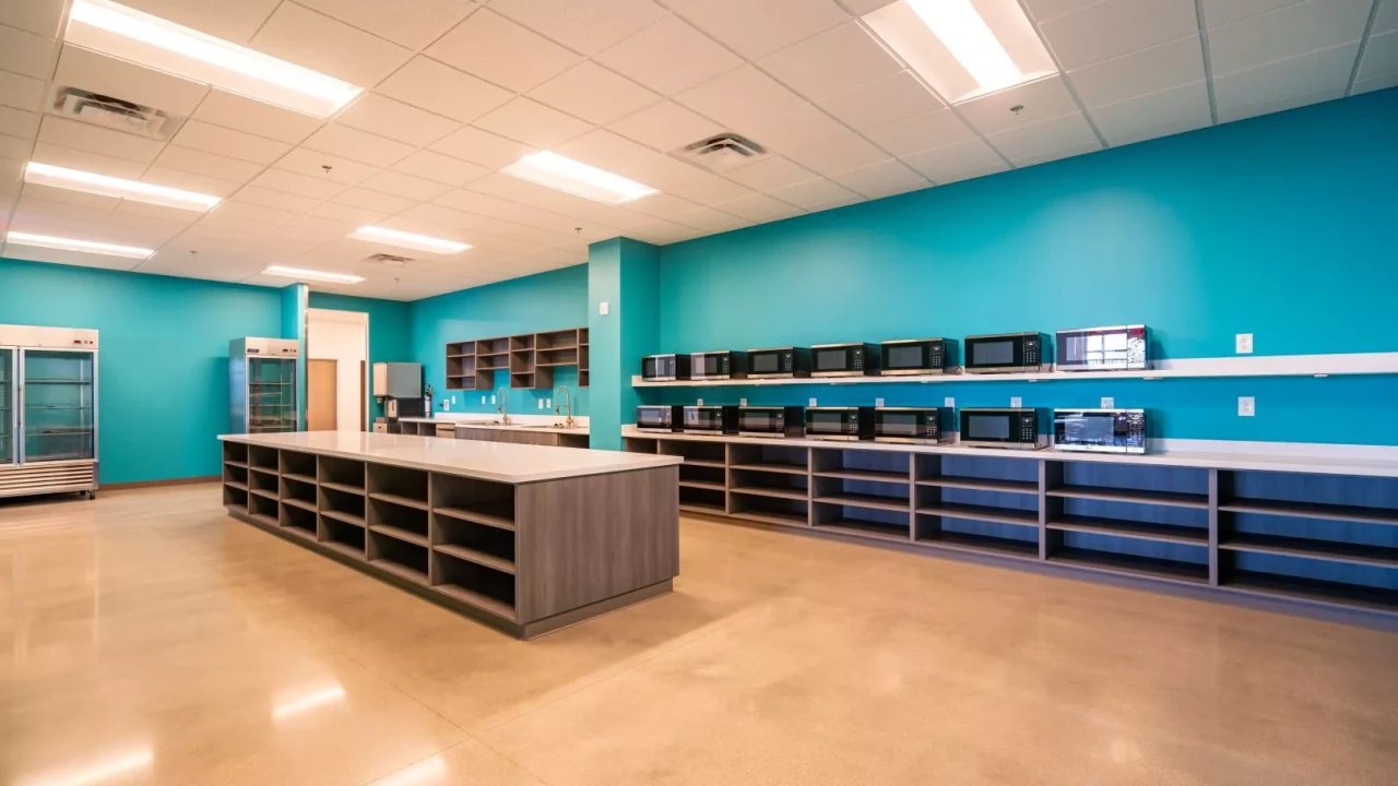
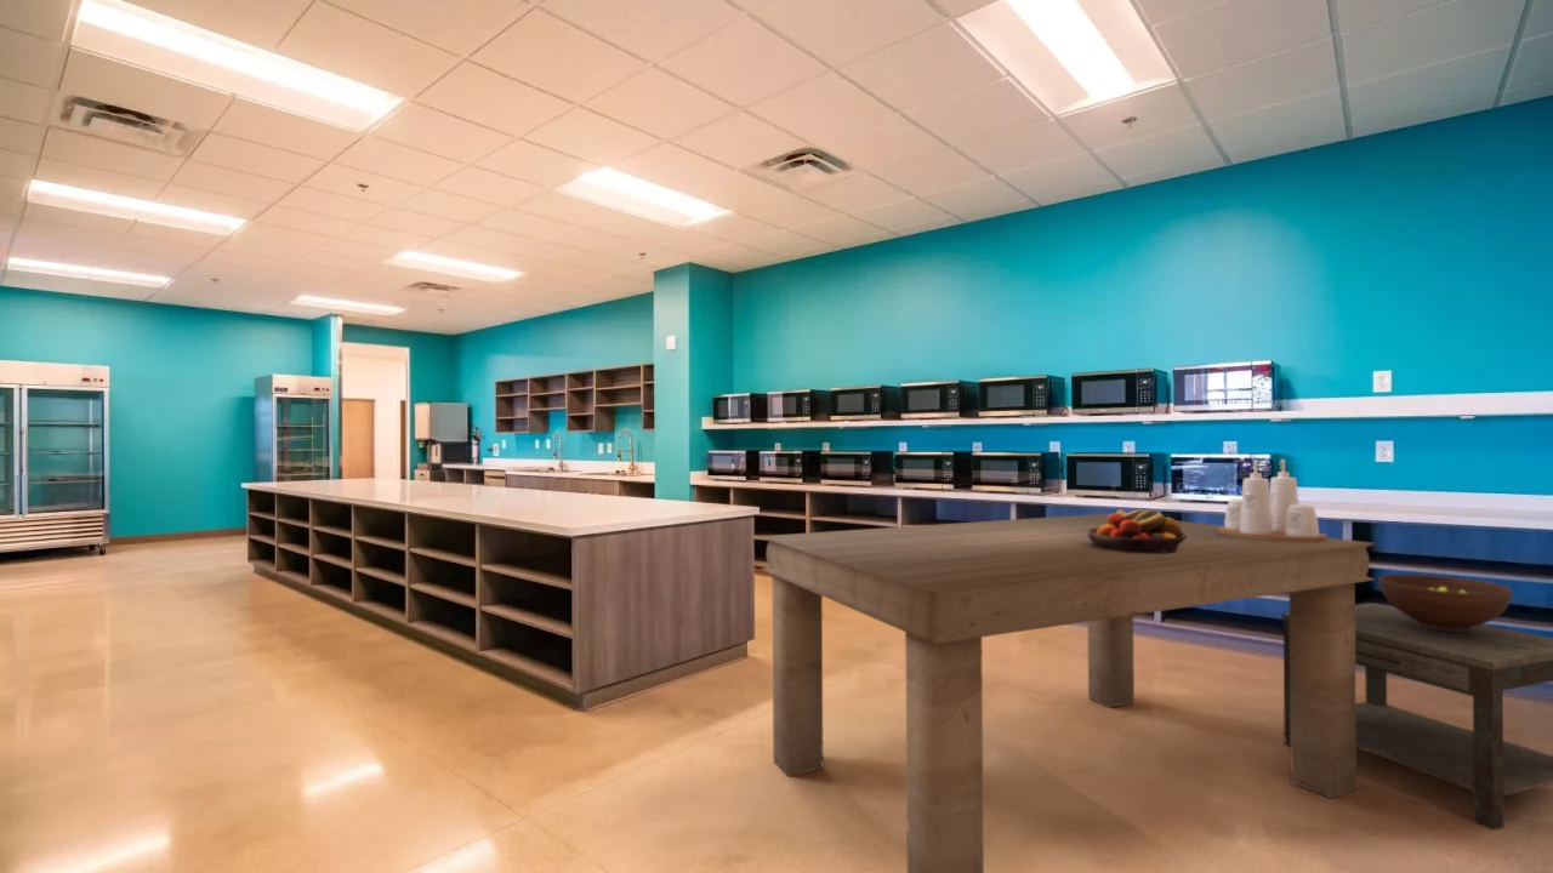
+ fruit bowl [1088,508,1187,554]
+ fruit bowl [1377,572,1514,633]
+ dining table [760,512,1376,873]
+ side table [1281,601,1553,832]
+ condiment set [1217,458,1329,542]
